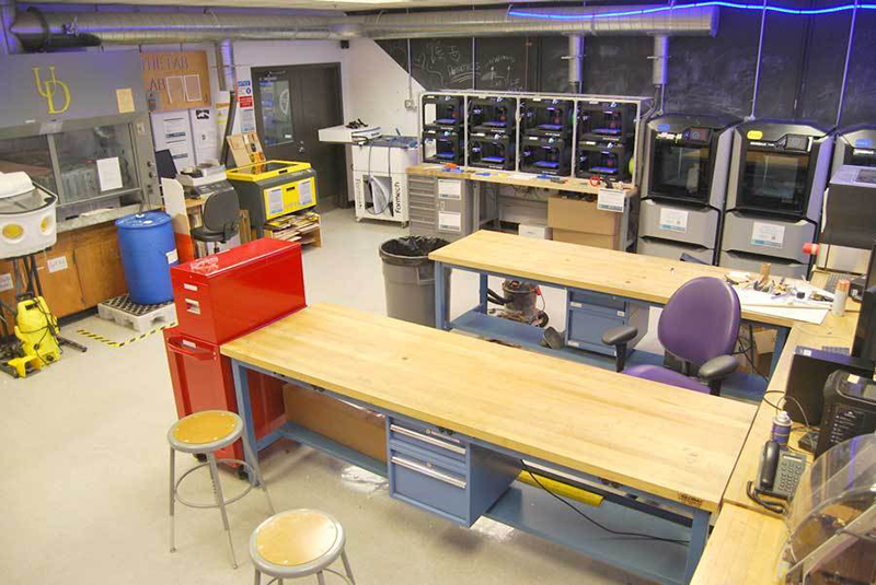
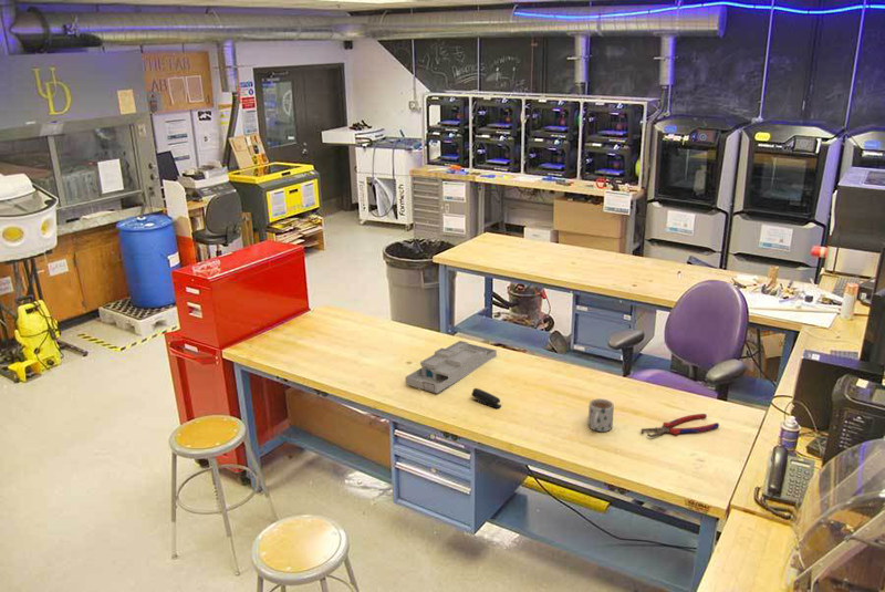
+ mug [587,397,615,433]
+ pliers [641,413,720,438]
+ desk organizer [405,340,498,394]
+ stapler [470,387,502,409]
